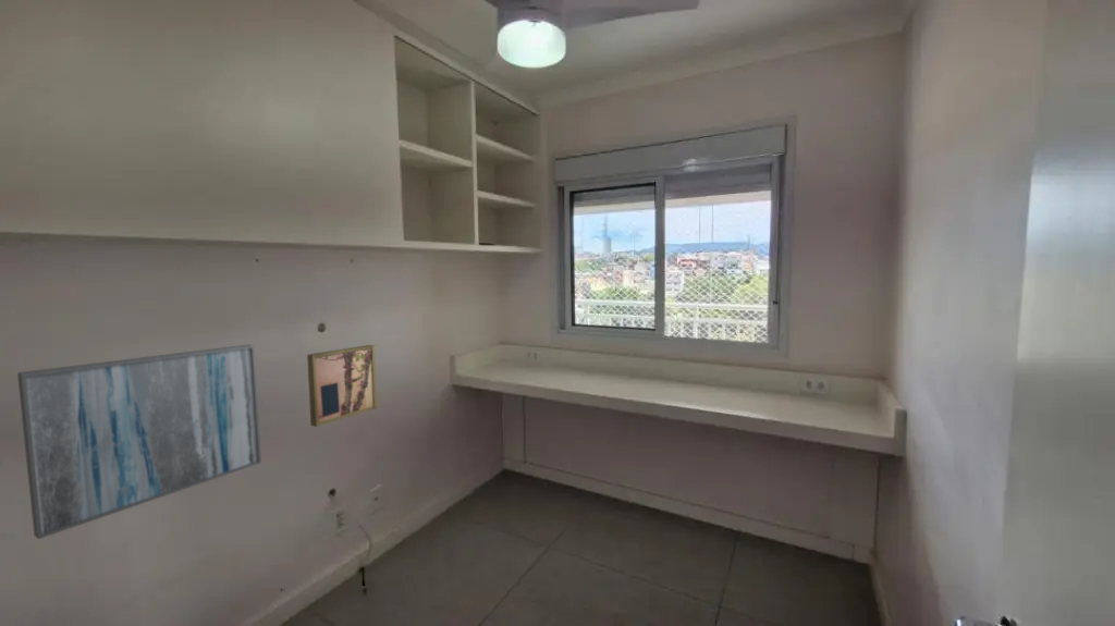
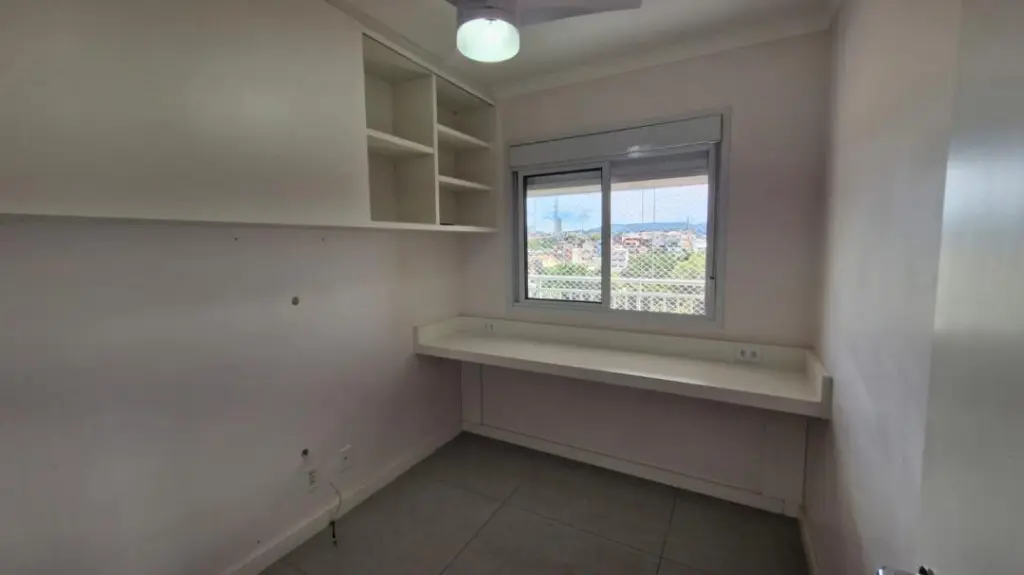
- wall art [306,344,379,428]
- wall art [16,343,262,540]
